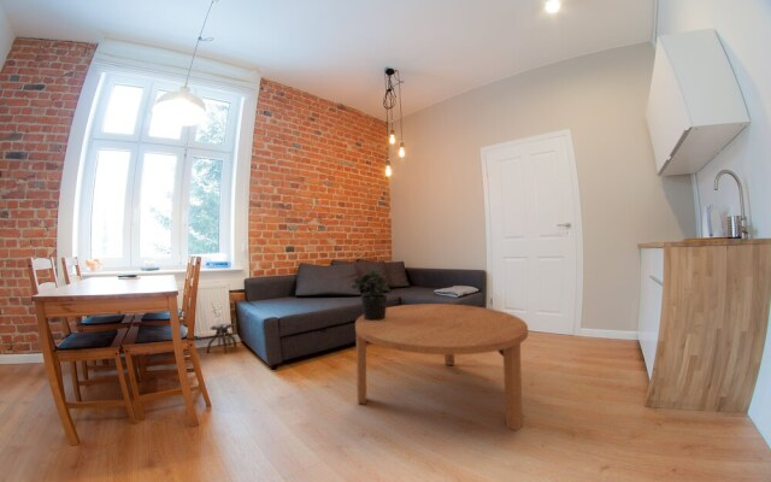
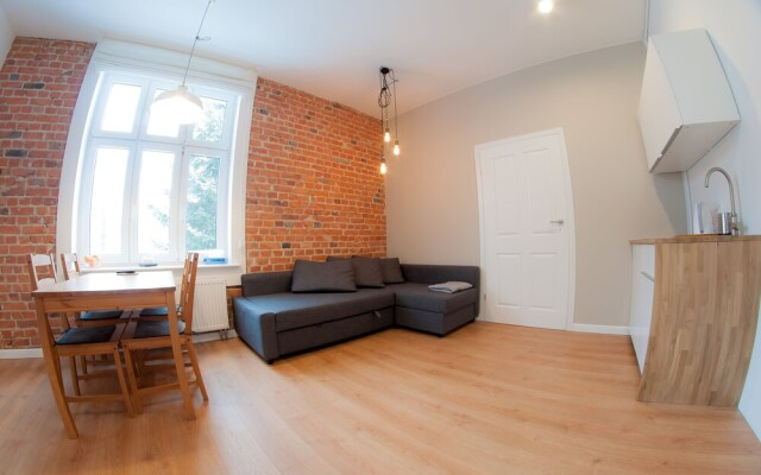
- potted plant [351,268,392,321]
- side table [205,301,237,354]
- coffee table [354,302,529,431]
